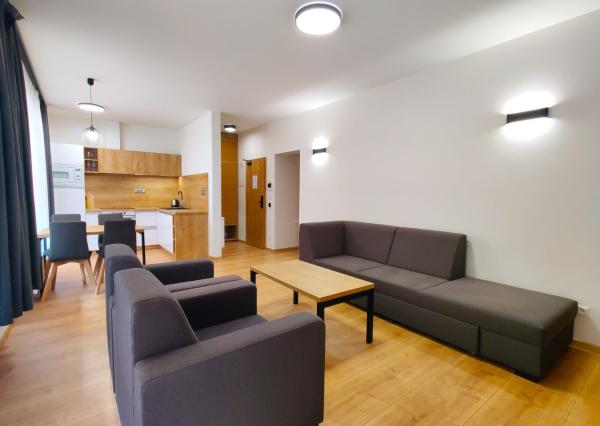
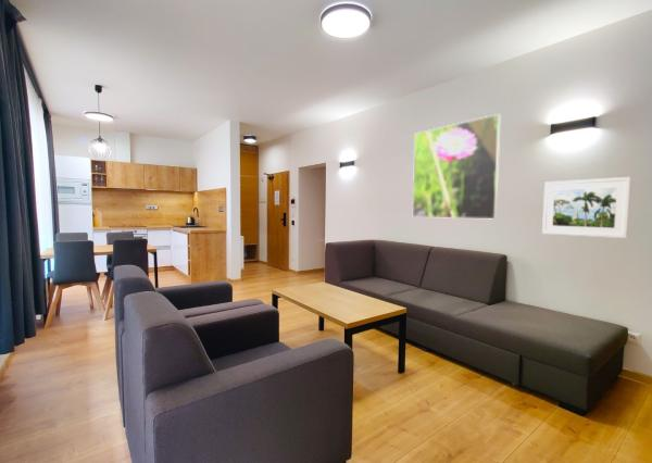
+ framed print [412,113,502,221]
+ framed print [541,176,632,239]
